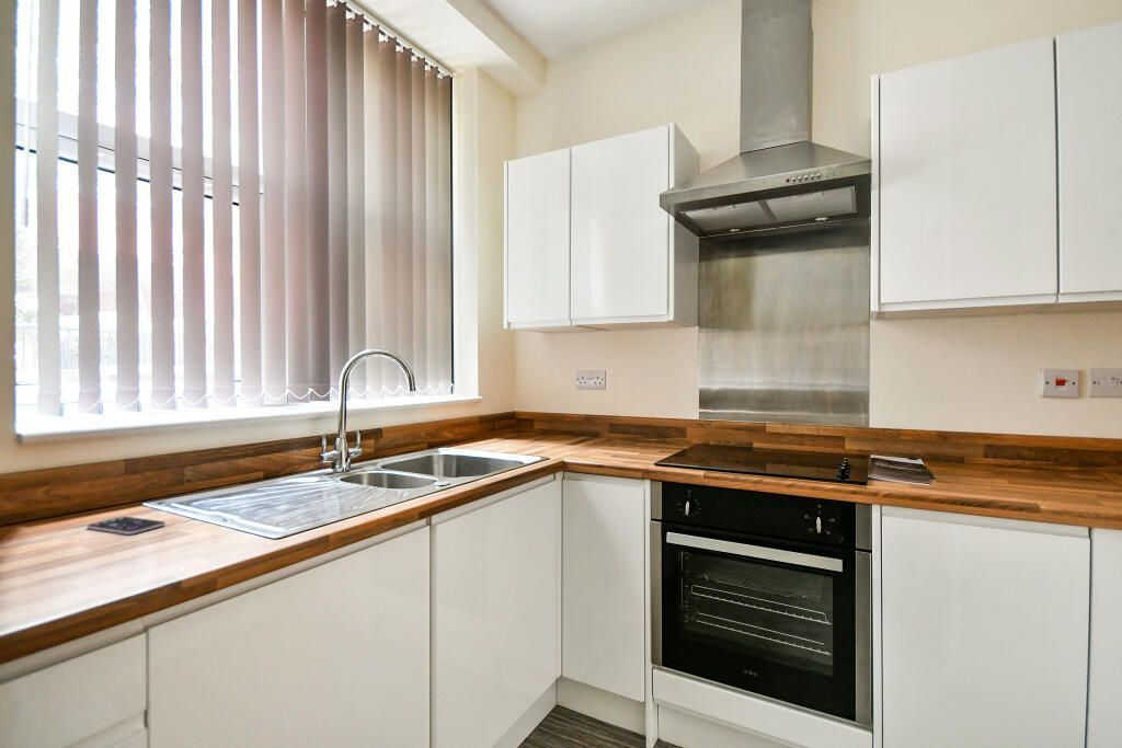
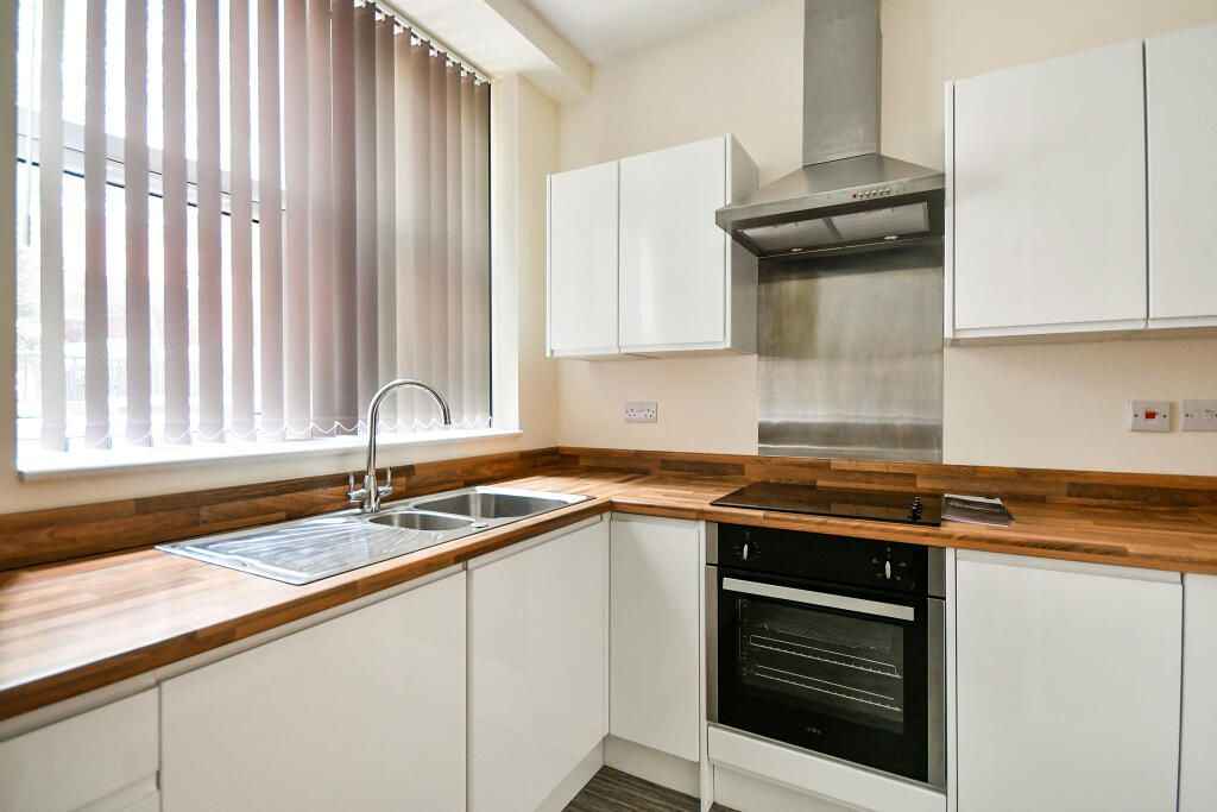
- smartphone [85,516,167,536]
